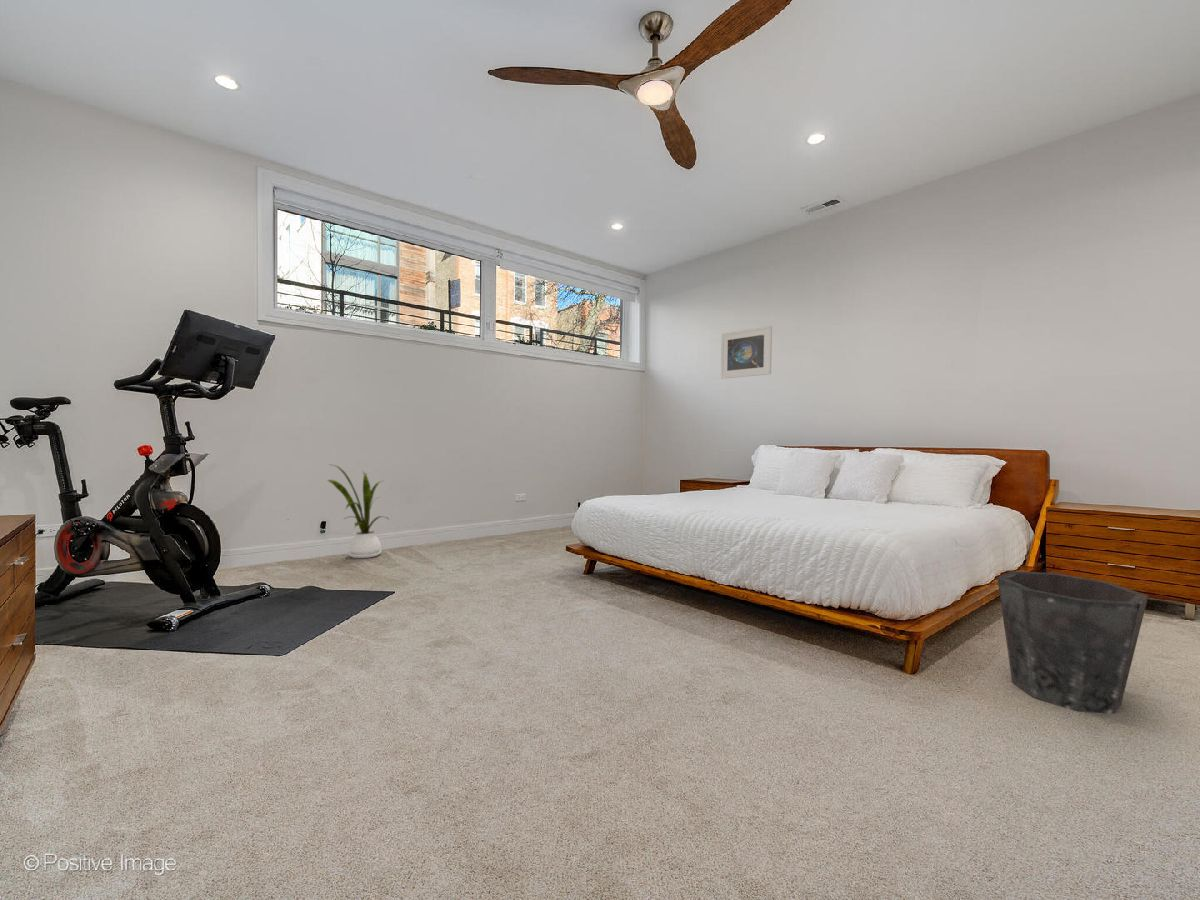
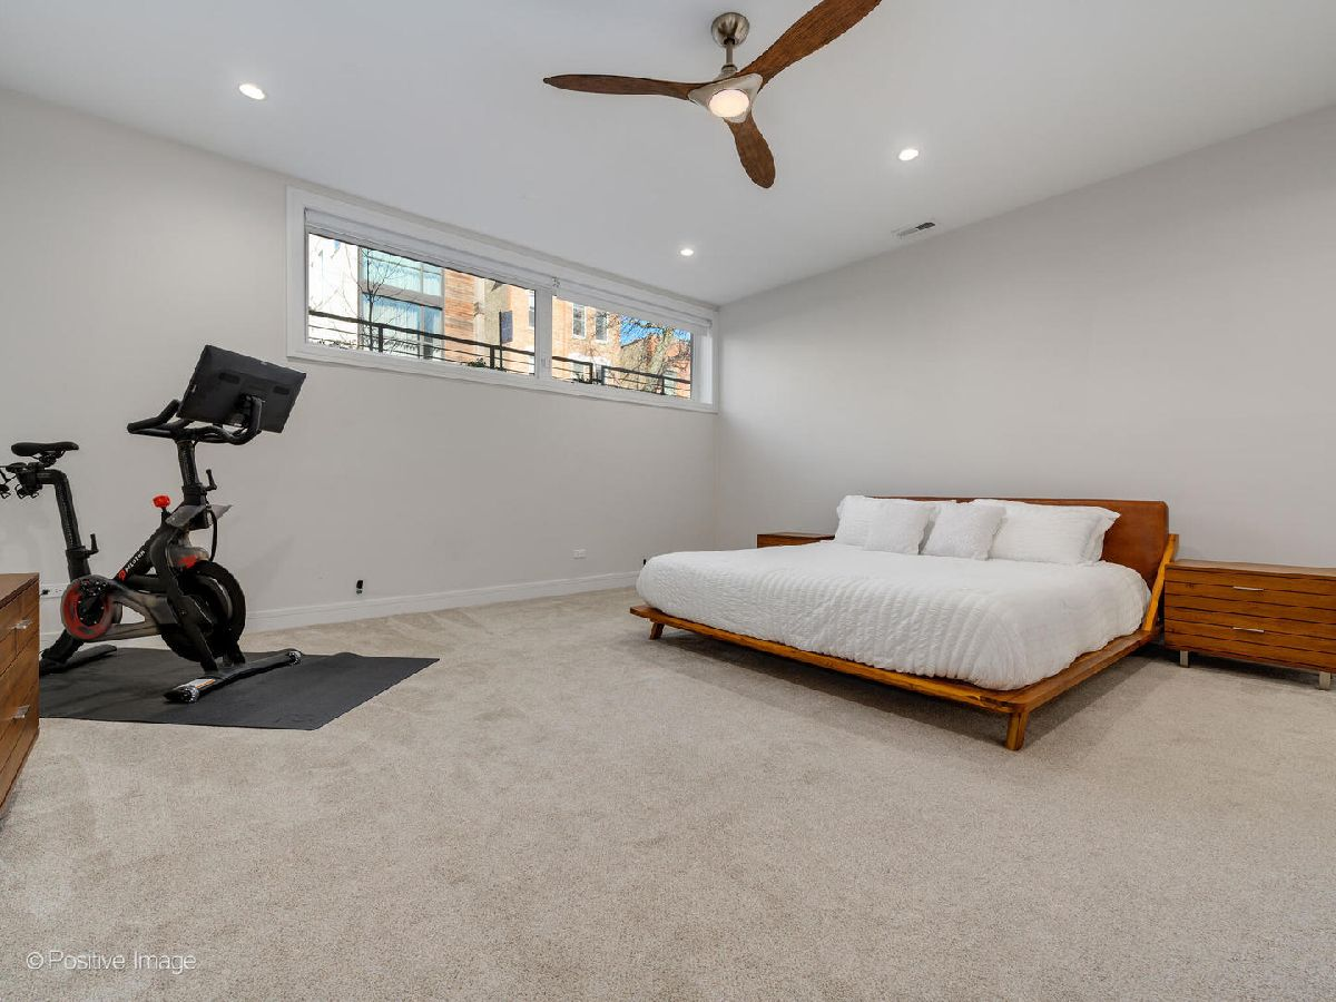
- house plant [327,463,390,559]
- waste bin [996,570,1149,715]
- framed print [720,325,773,380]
